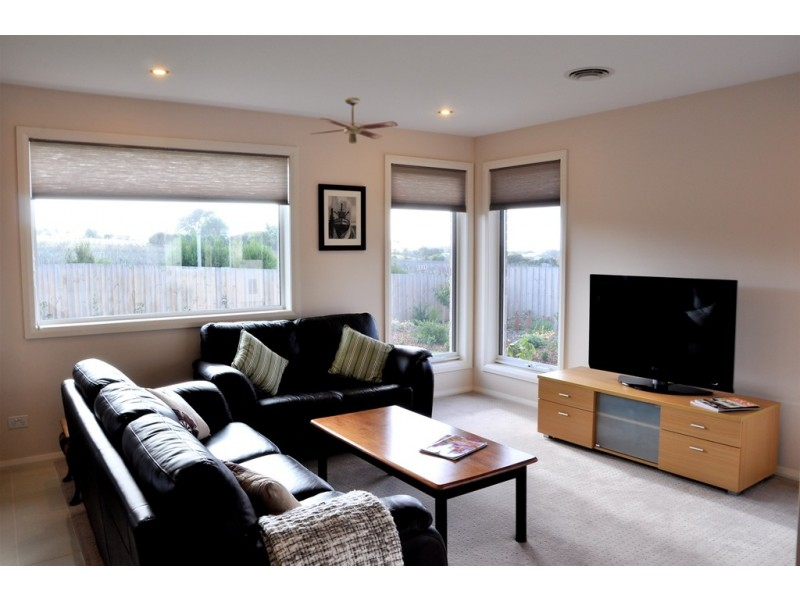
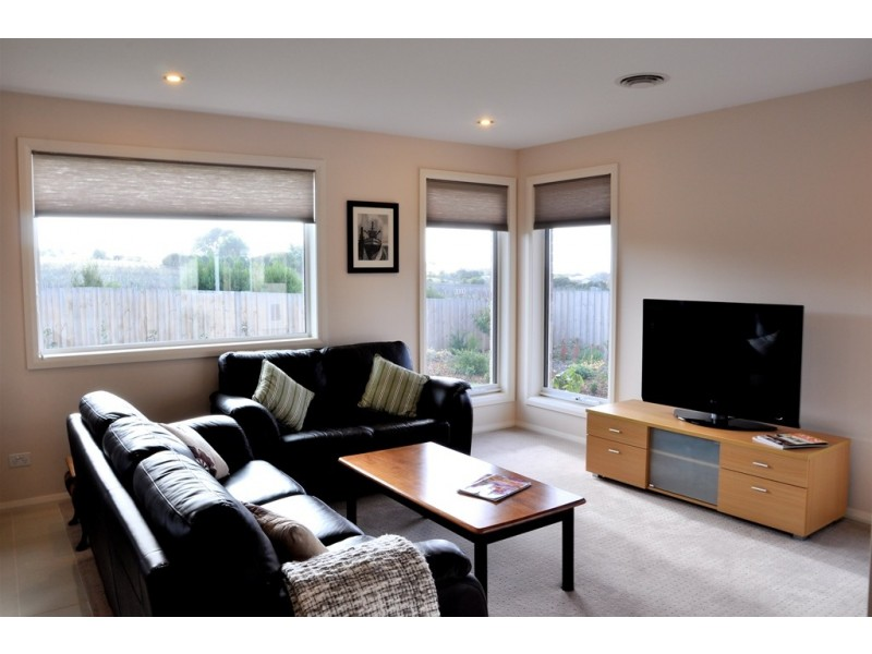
- ceiling fan [309,96,399,145]
